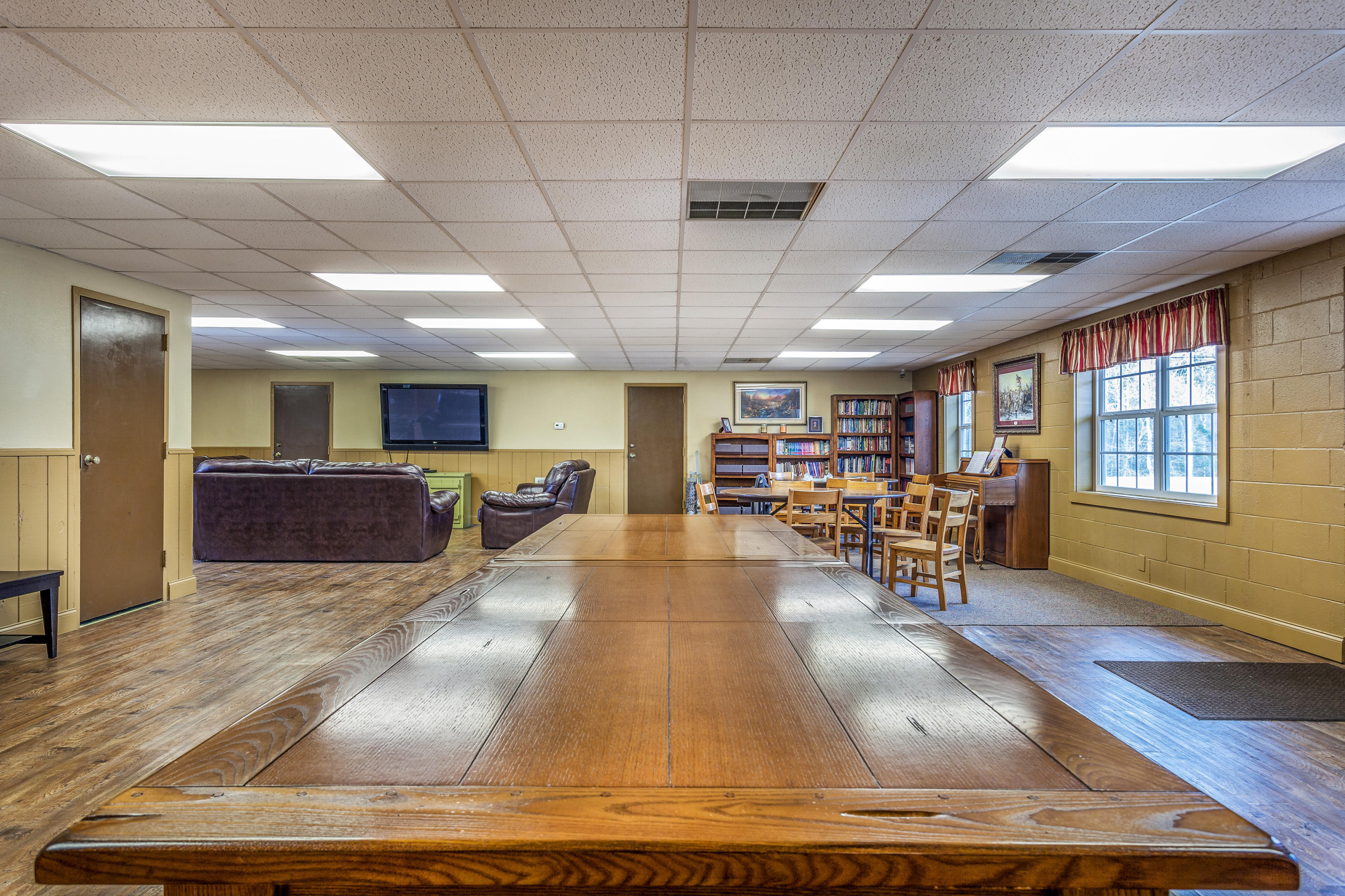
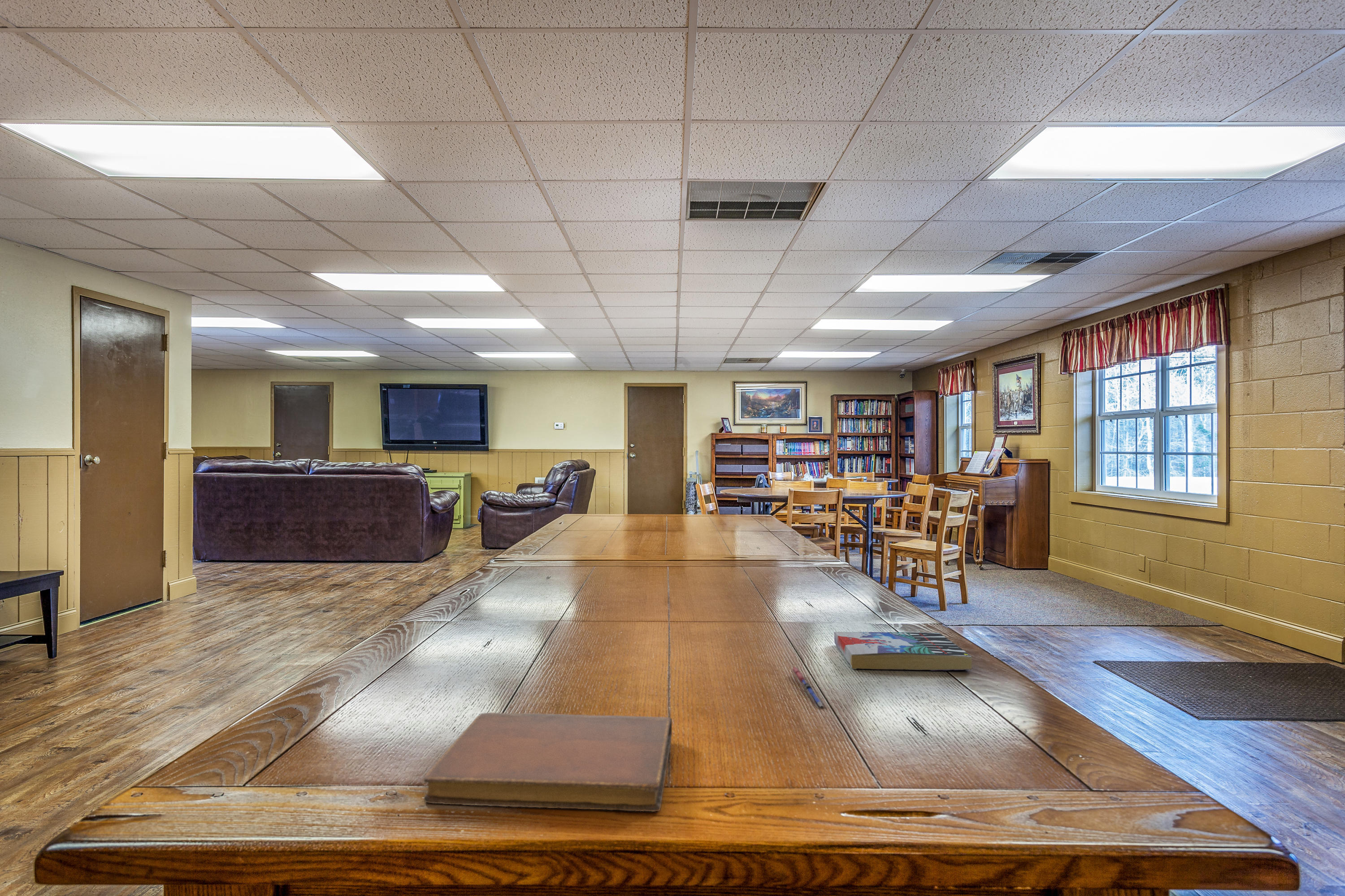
+ book [834,631,972,671]
+ pen [790,667,827,708]
+ notebook [423,712,672,812]
